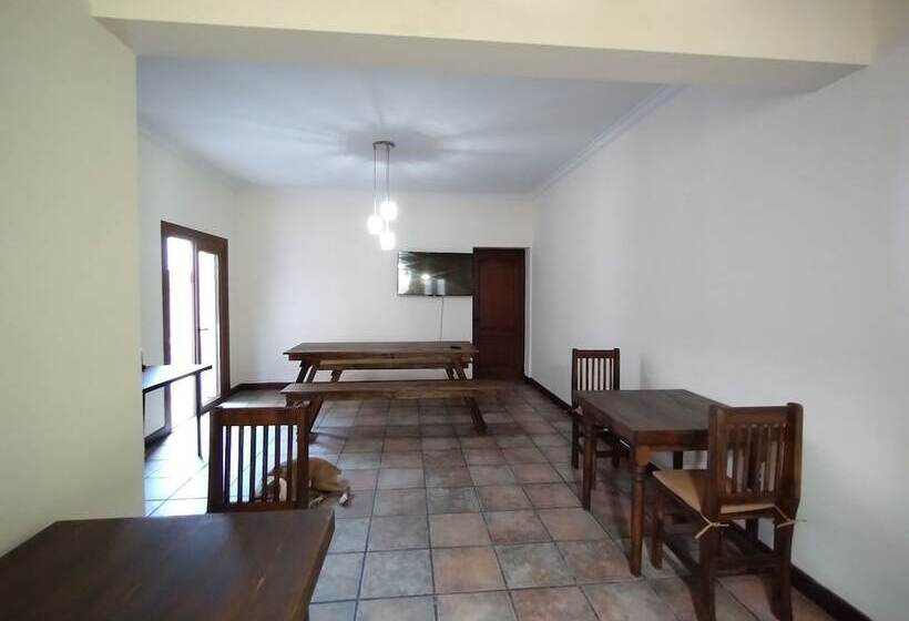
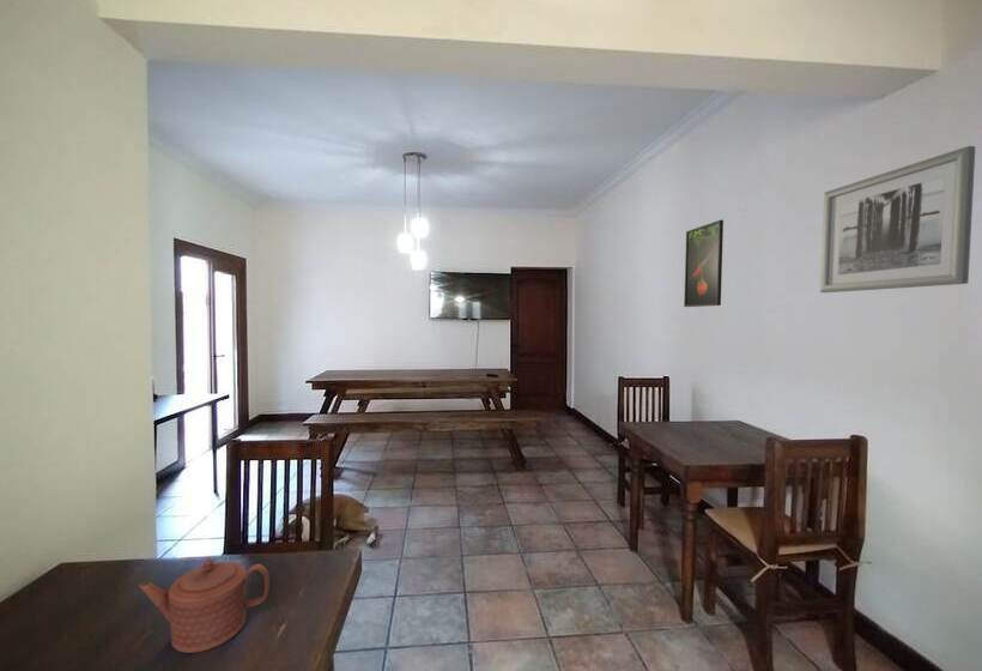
+ wall art [819,145,976,294]
+ teapot [138,557,271,654]
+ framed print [683,219,725,308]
